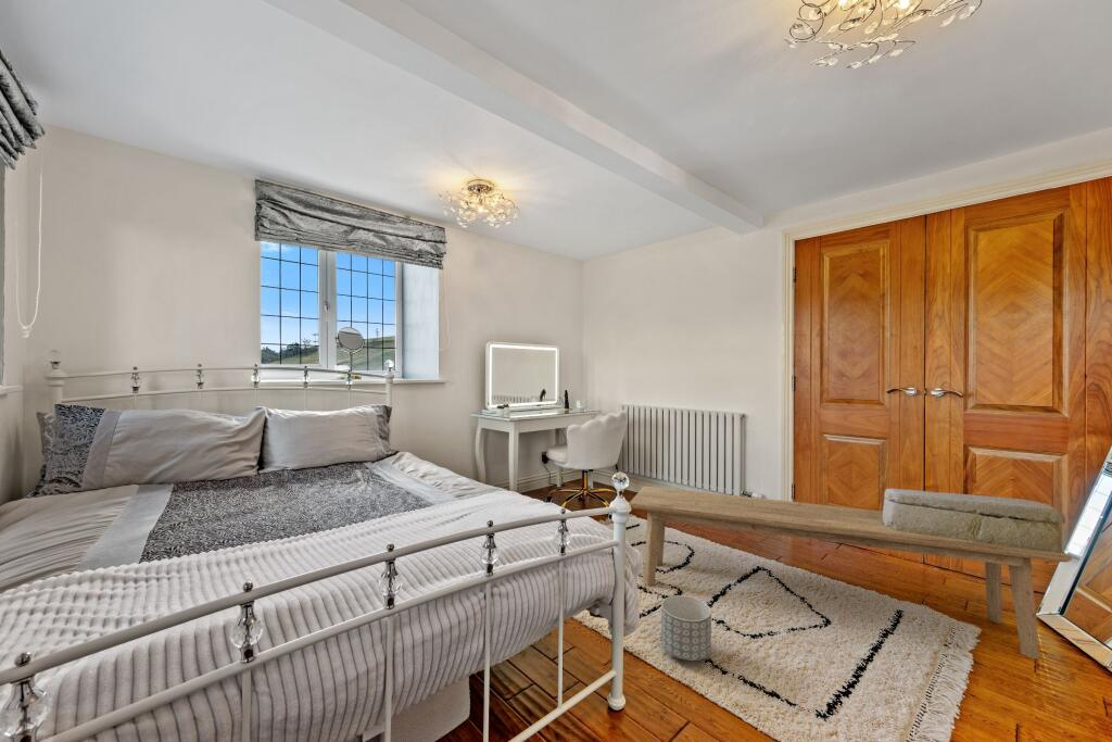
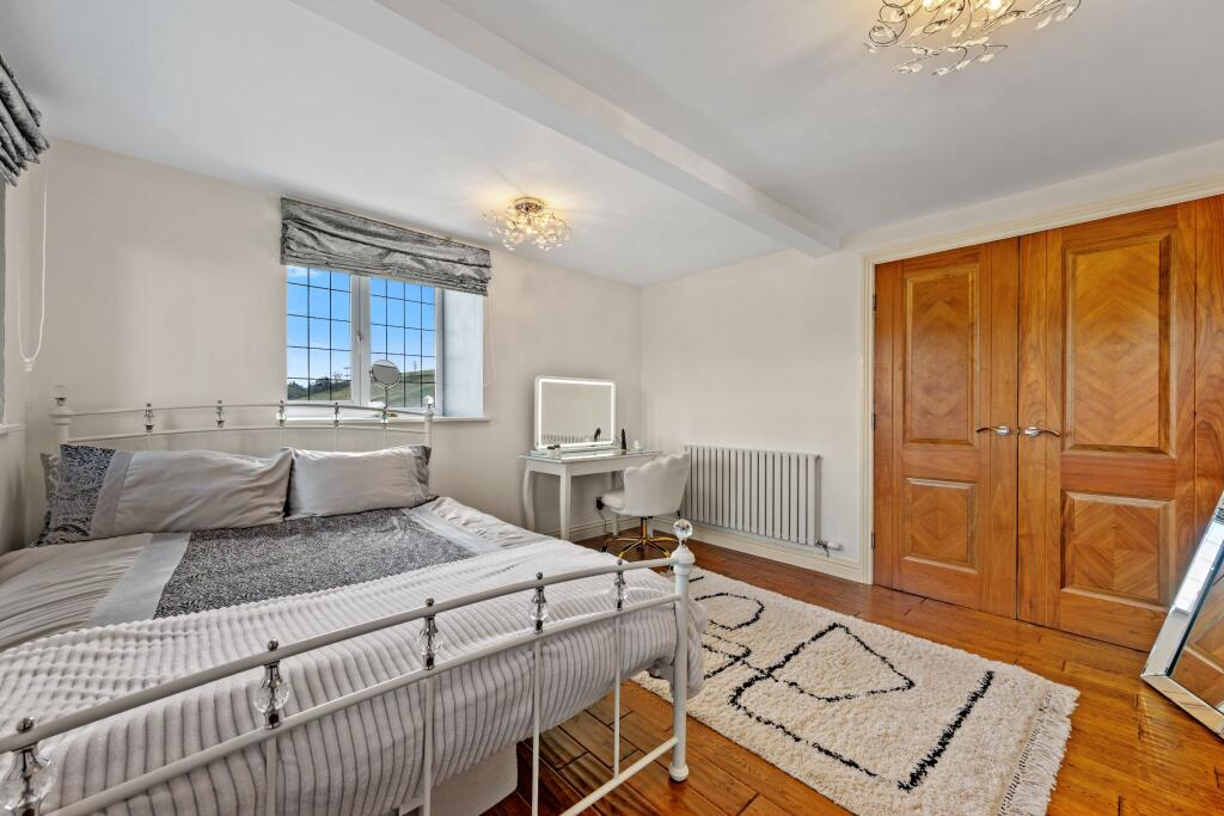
- planter [660,594,712,662]
- bench [629,486,1073,661]
- decorative box [882,488,1066,553]
